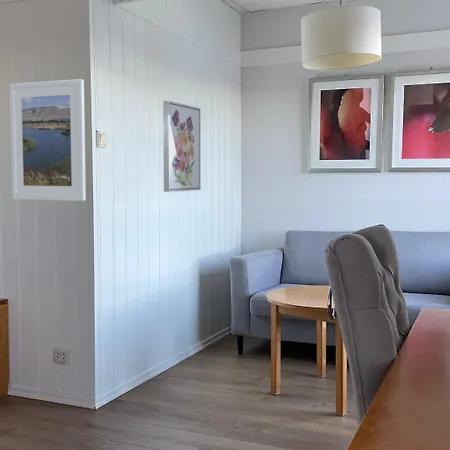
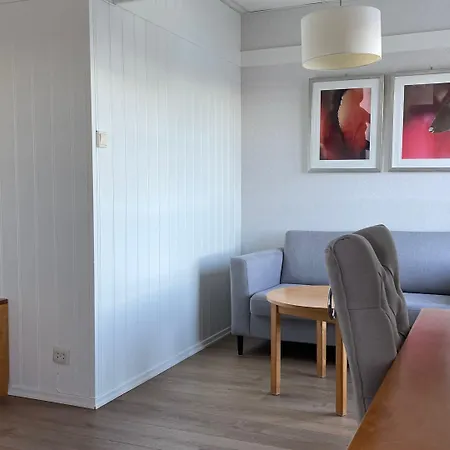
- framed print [9,78,87,202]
- wall art [162,100,202,193]
